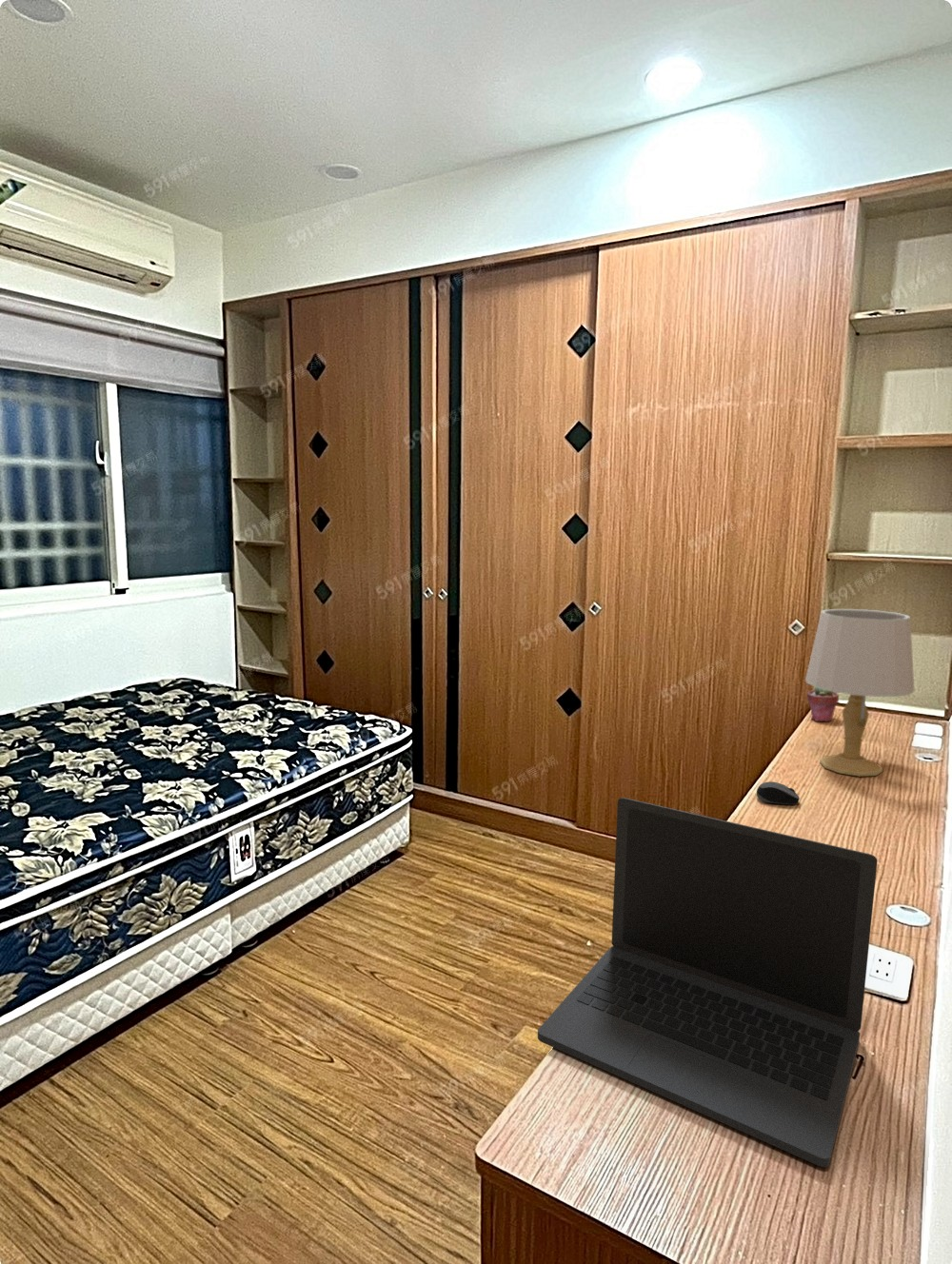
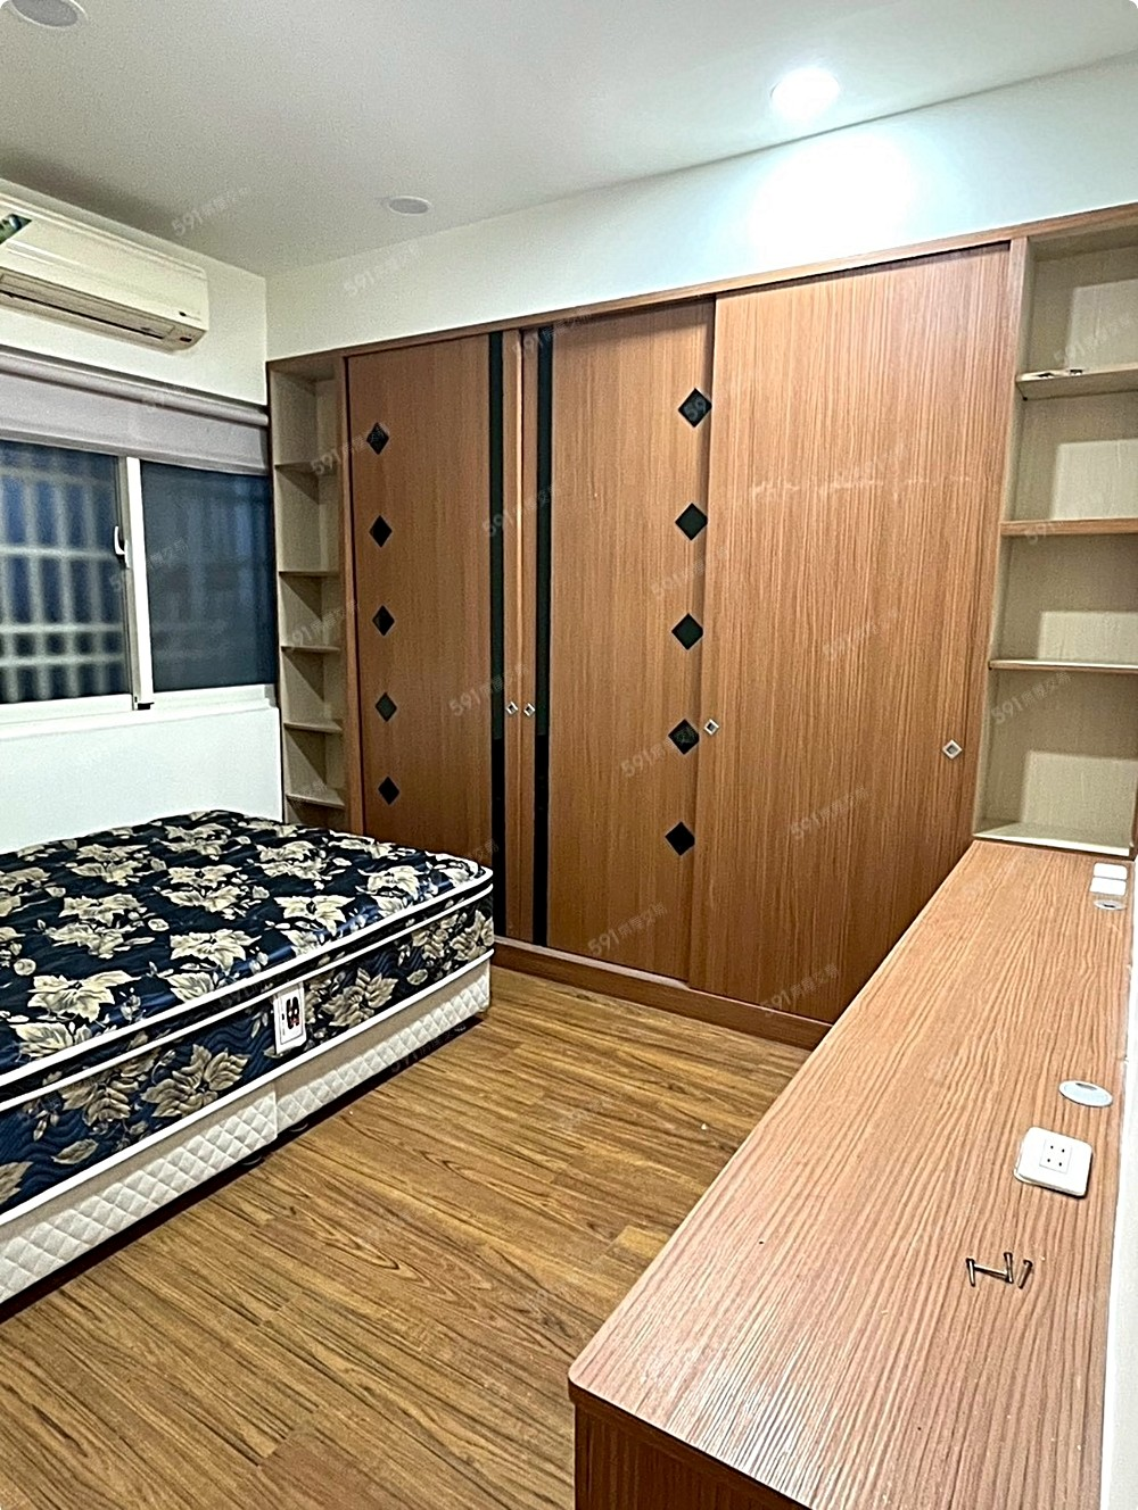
- laptop [537,797,879,1168]
- potted succulent [806,686,840,722]
- computer mouse [756,780,801,805]
- table lamp [804,608,915,777]
